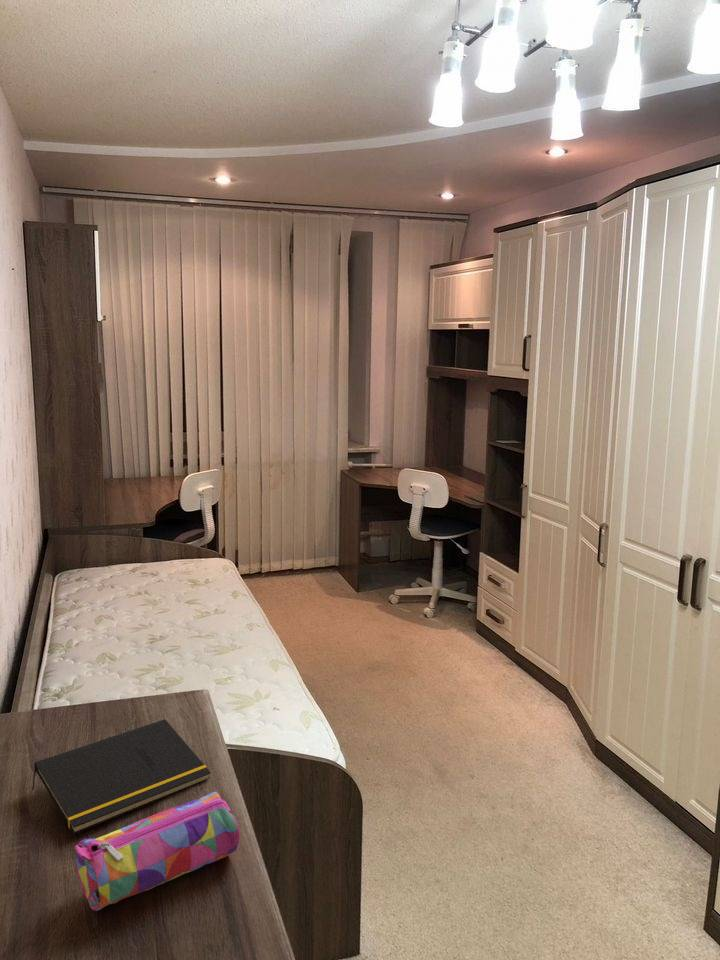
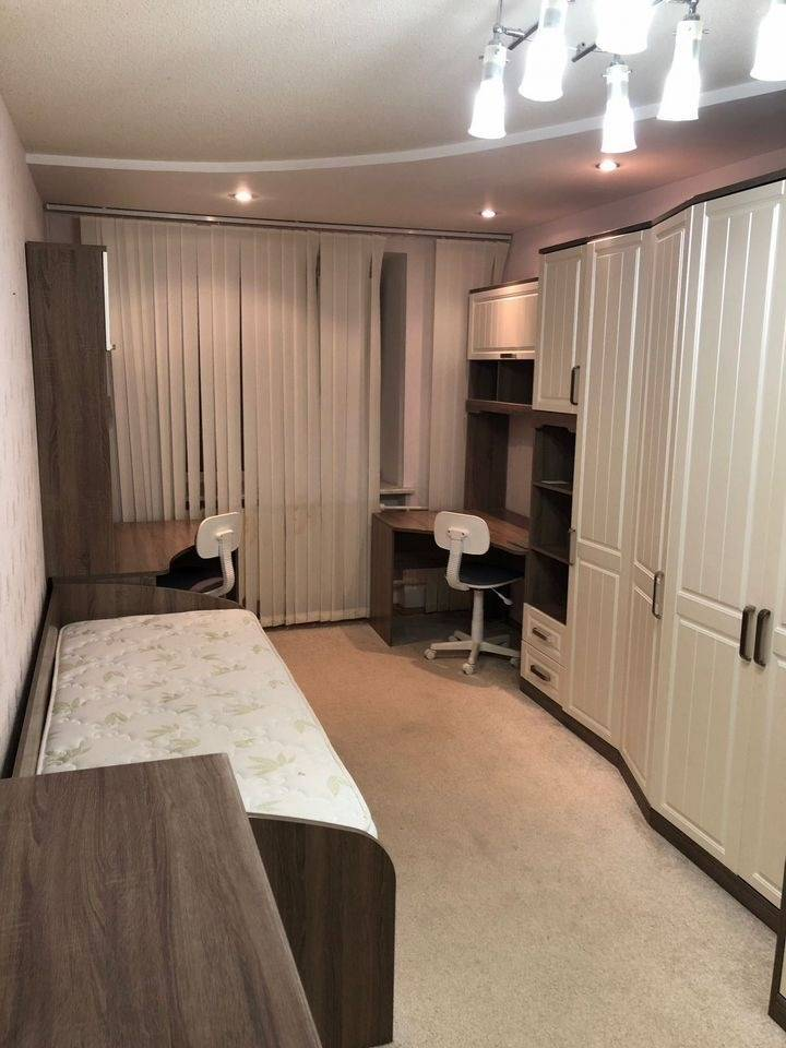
- pencil case [74,791,241,912]
- notepad [31,718,212,835]
